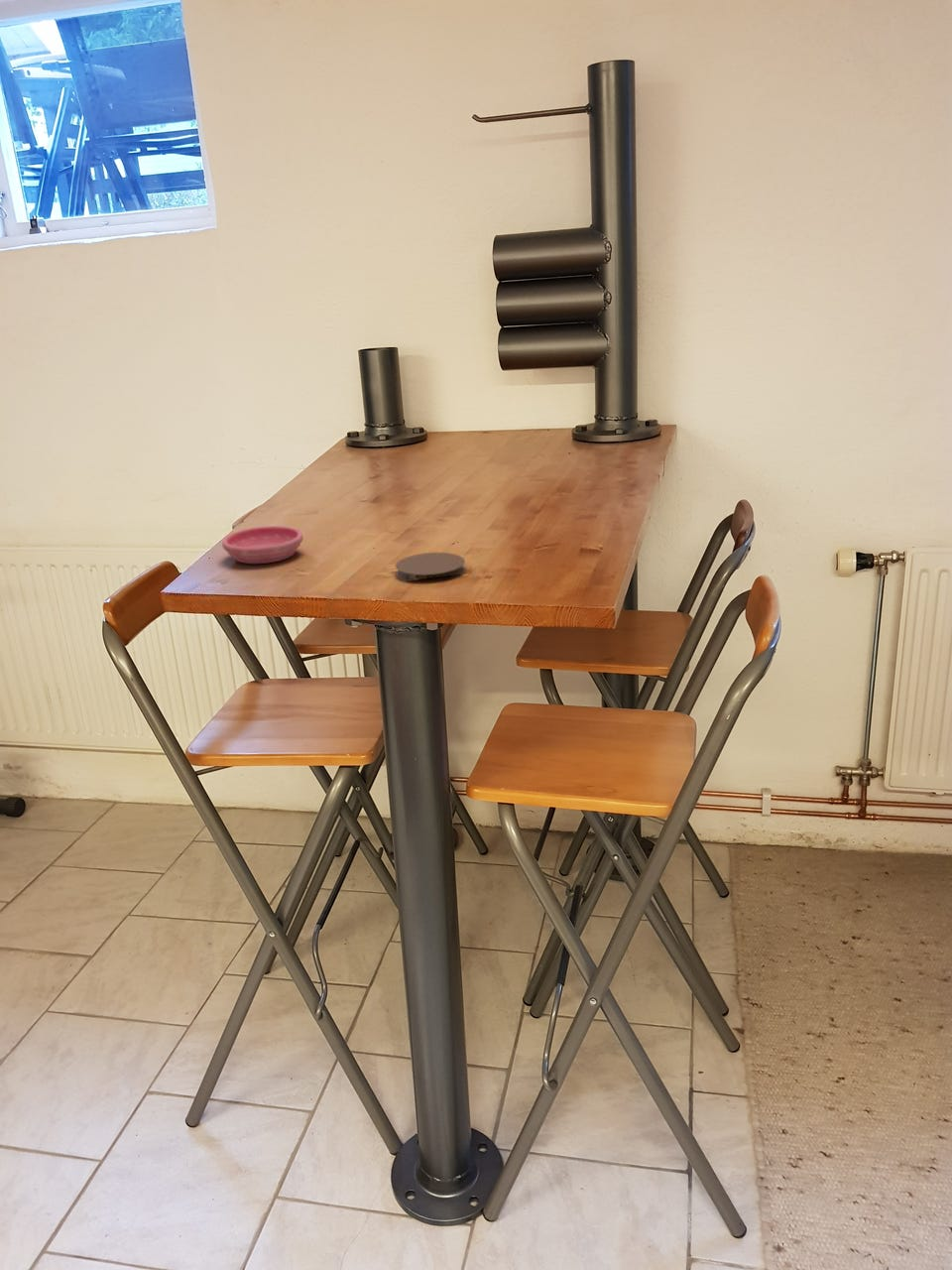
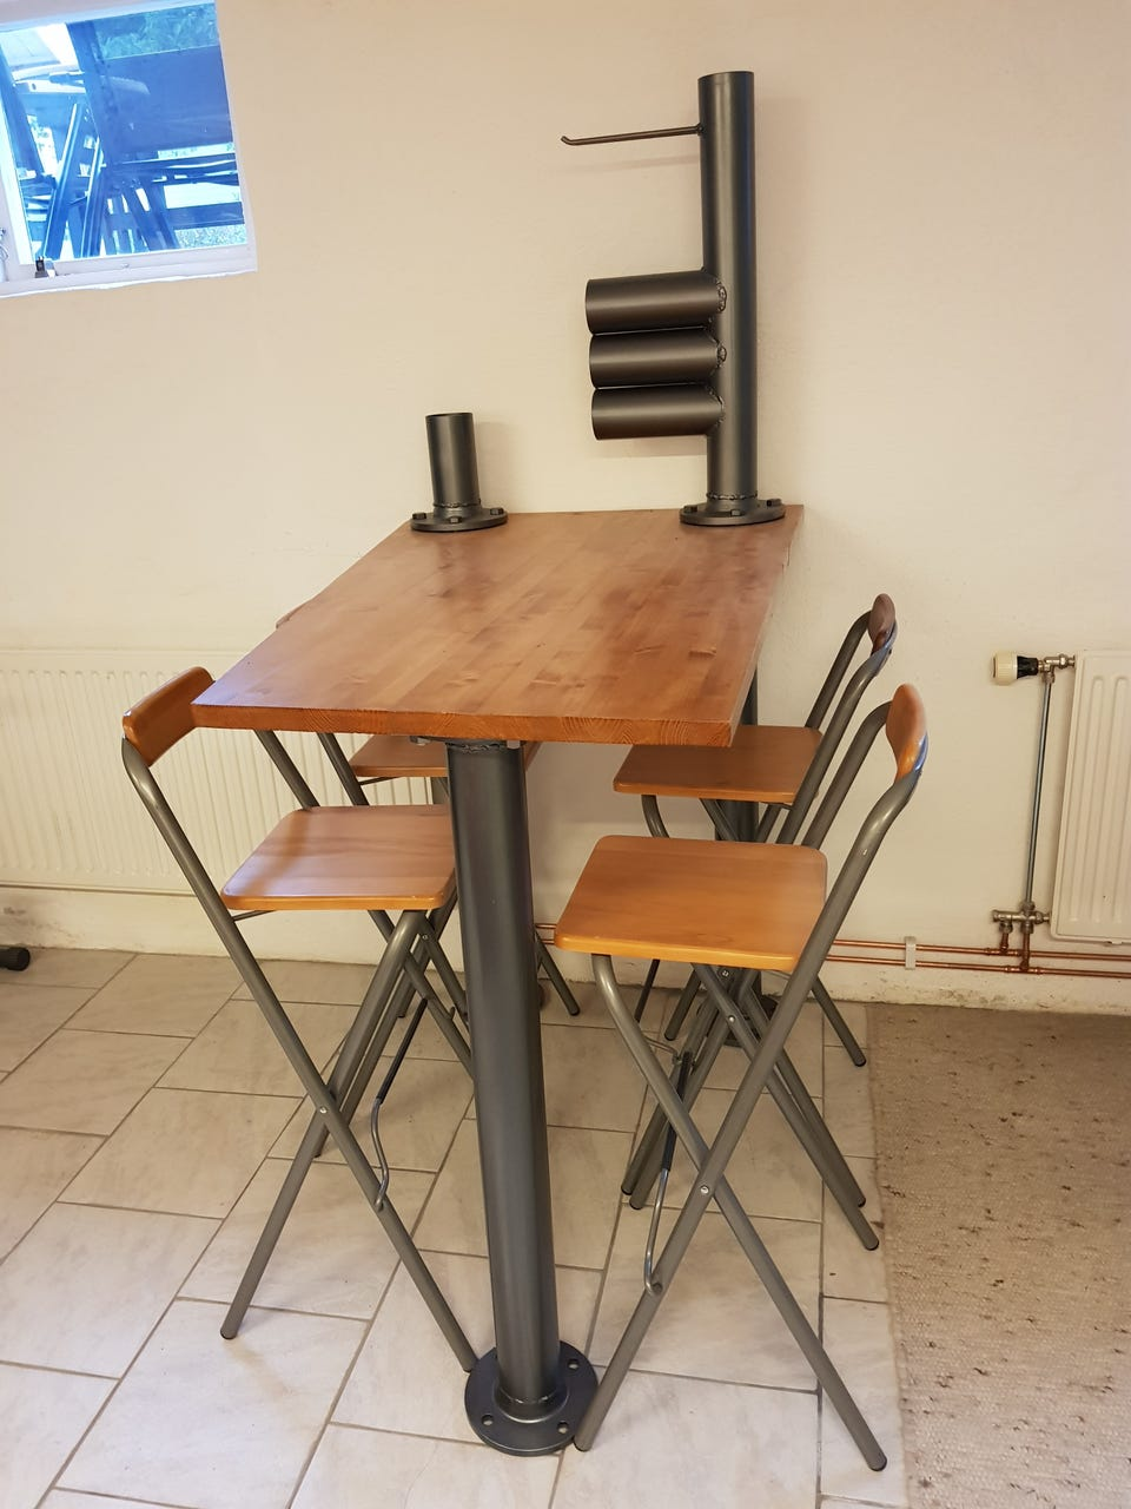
- saucer [221,525,304,565]
- coaster [395,552,467,582]
